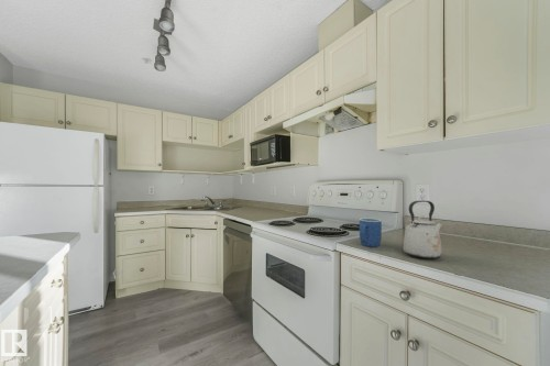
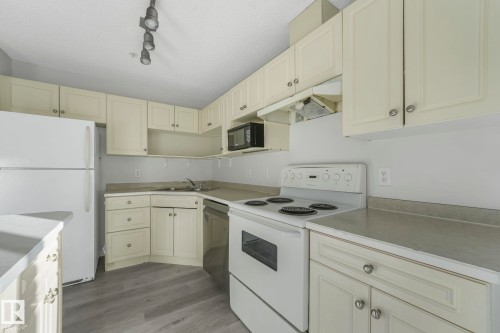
- kettle [403,200,443,260]
- mug [359,217,383,248]
